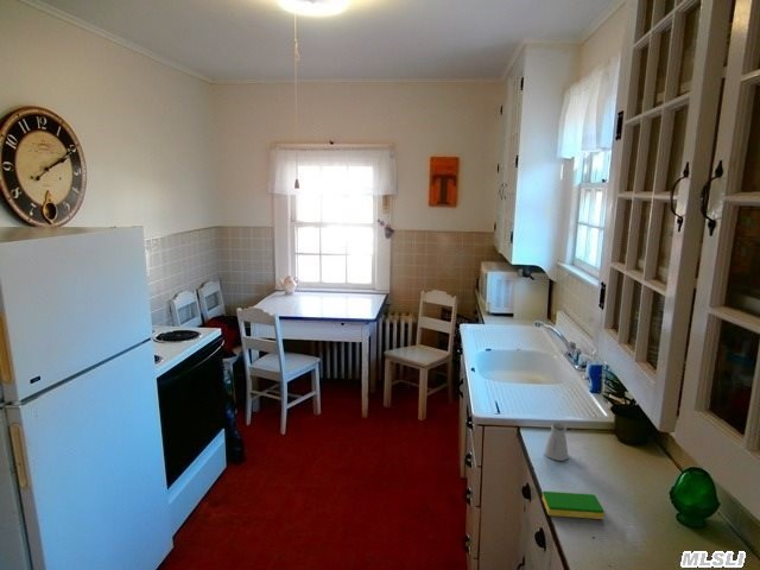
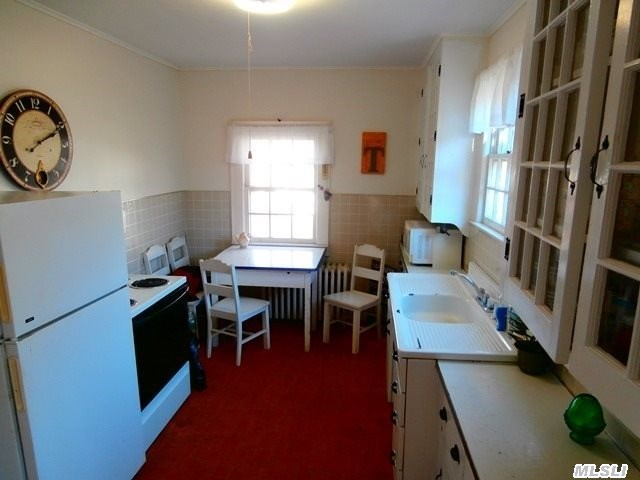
- saltshaker [544,422,570,462]
- dish sponge [542,490,606,520]
